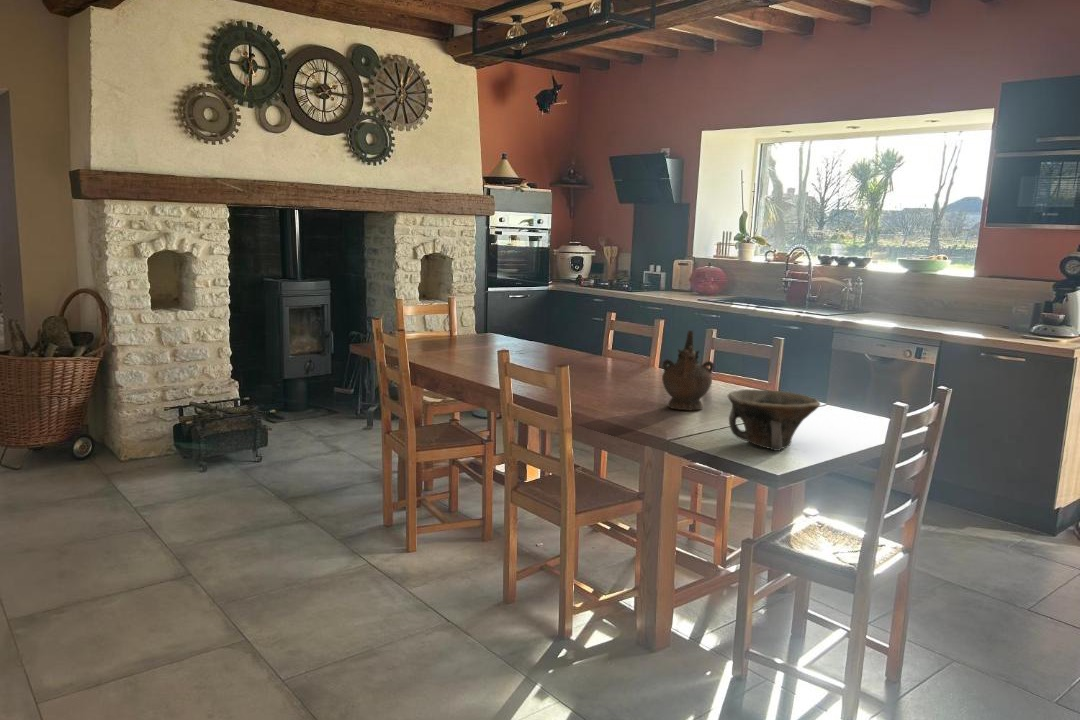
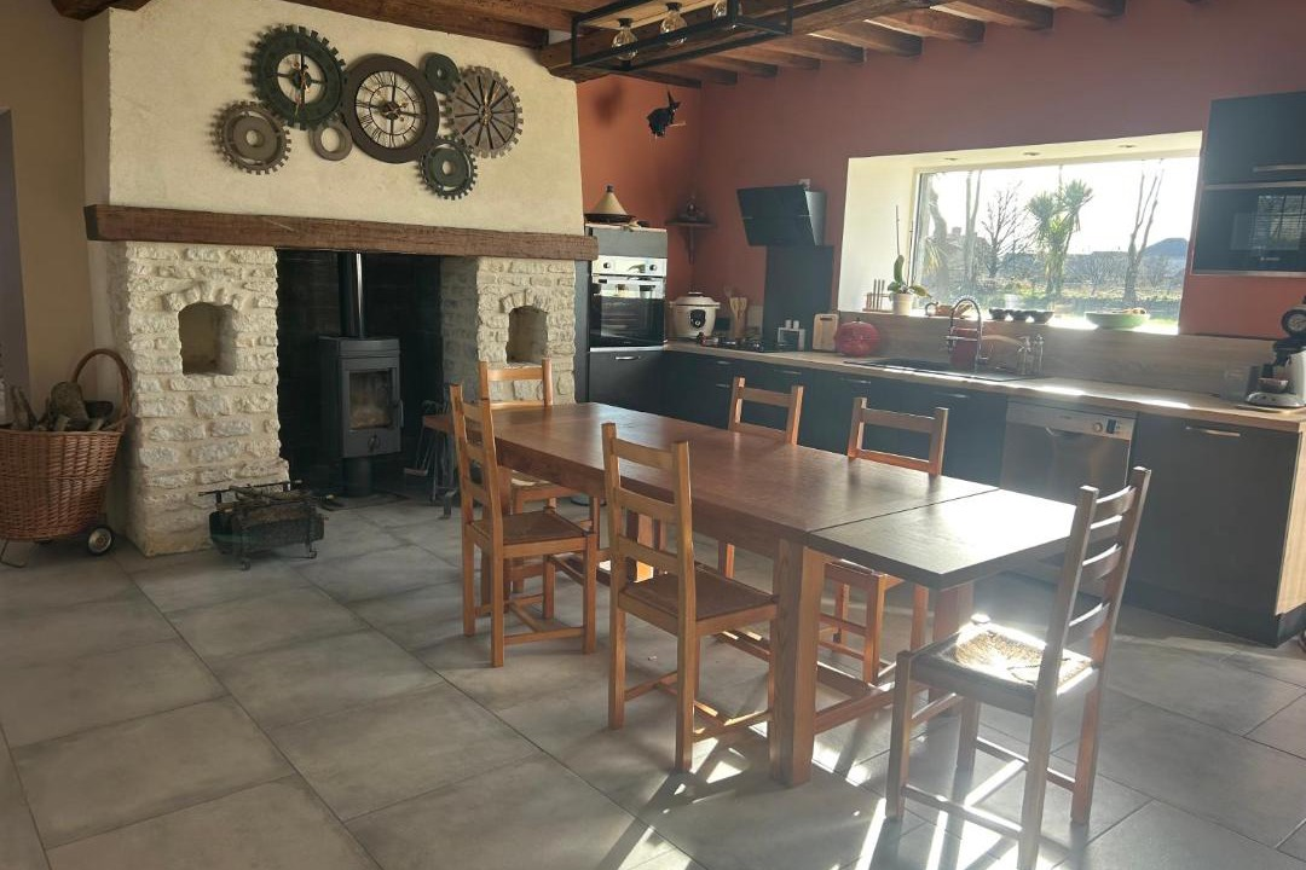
- bowl [726,388,821,452]
- ceremonial vessel [661,330,715,411]
